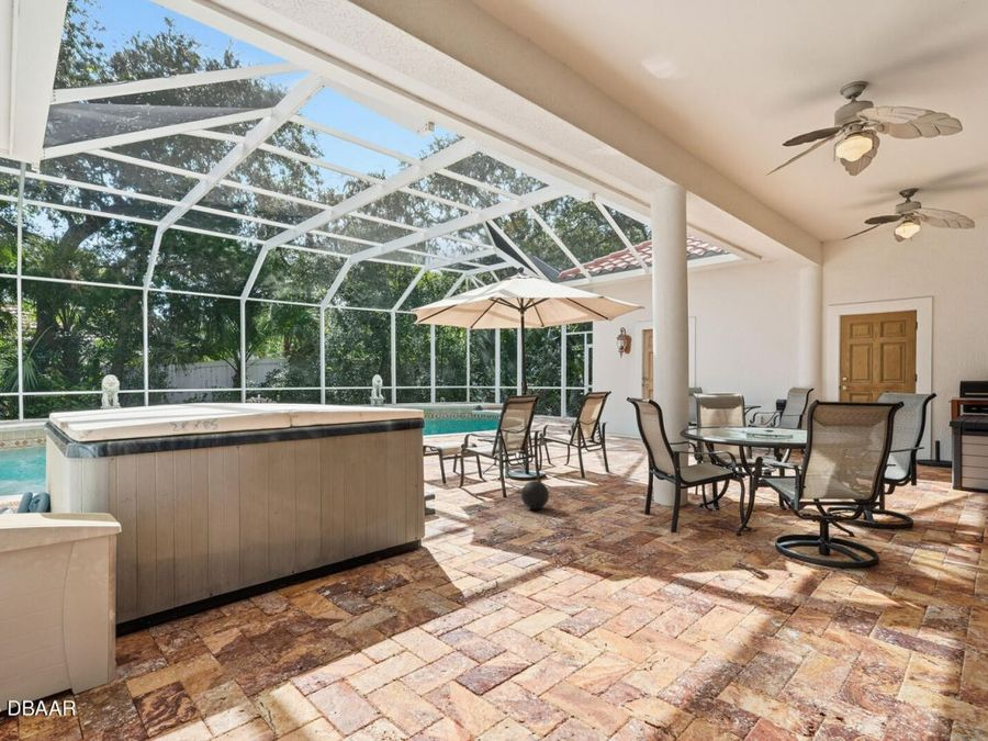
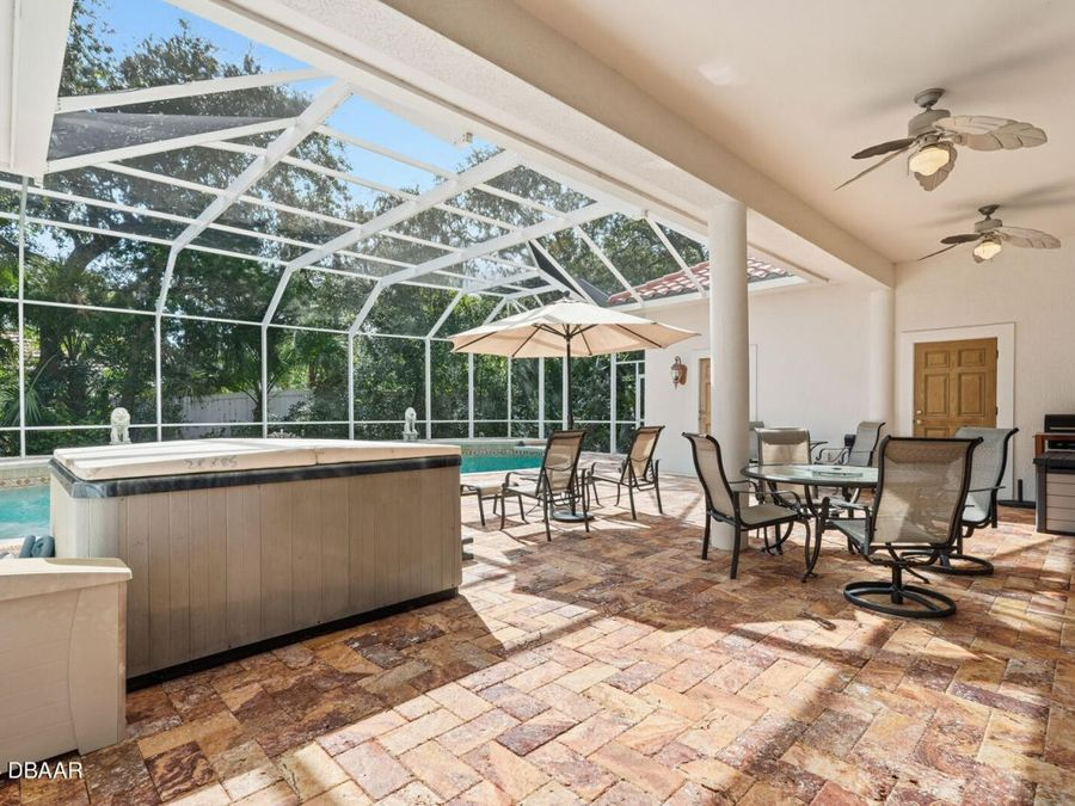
- ball [520,480,550,510]
